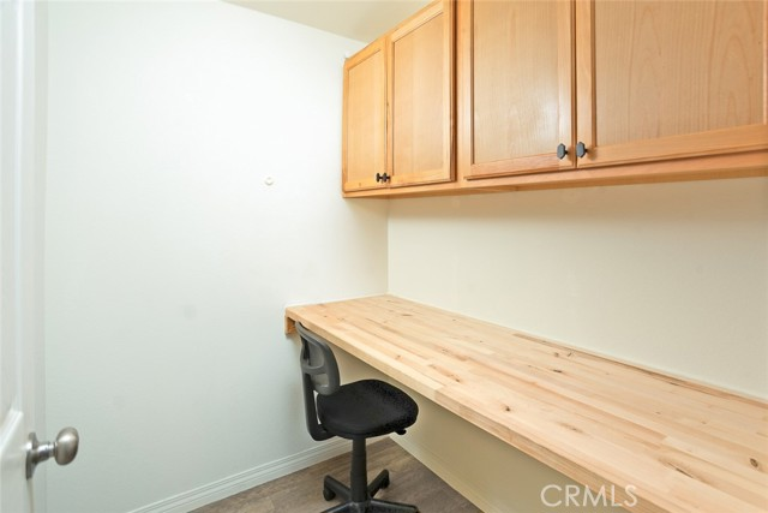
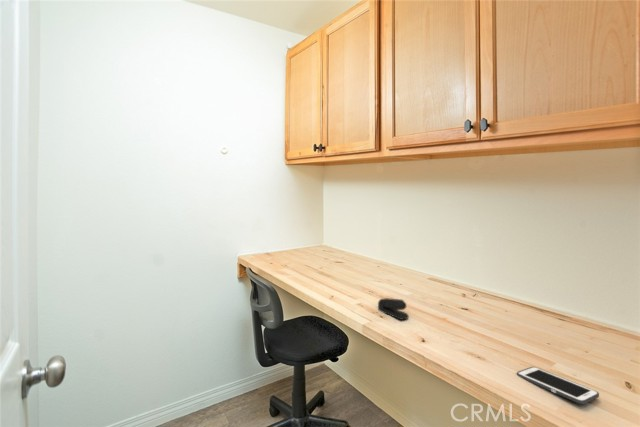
+ stapler [377,297,410,321]
+ cell phone [516,366,600,405]
